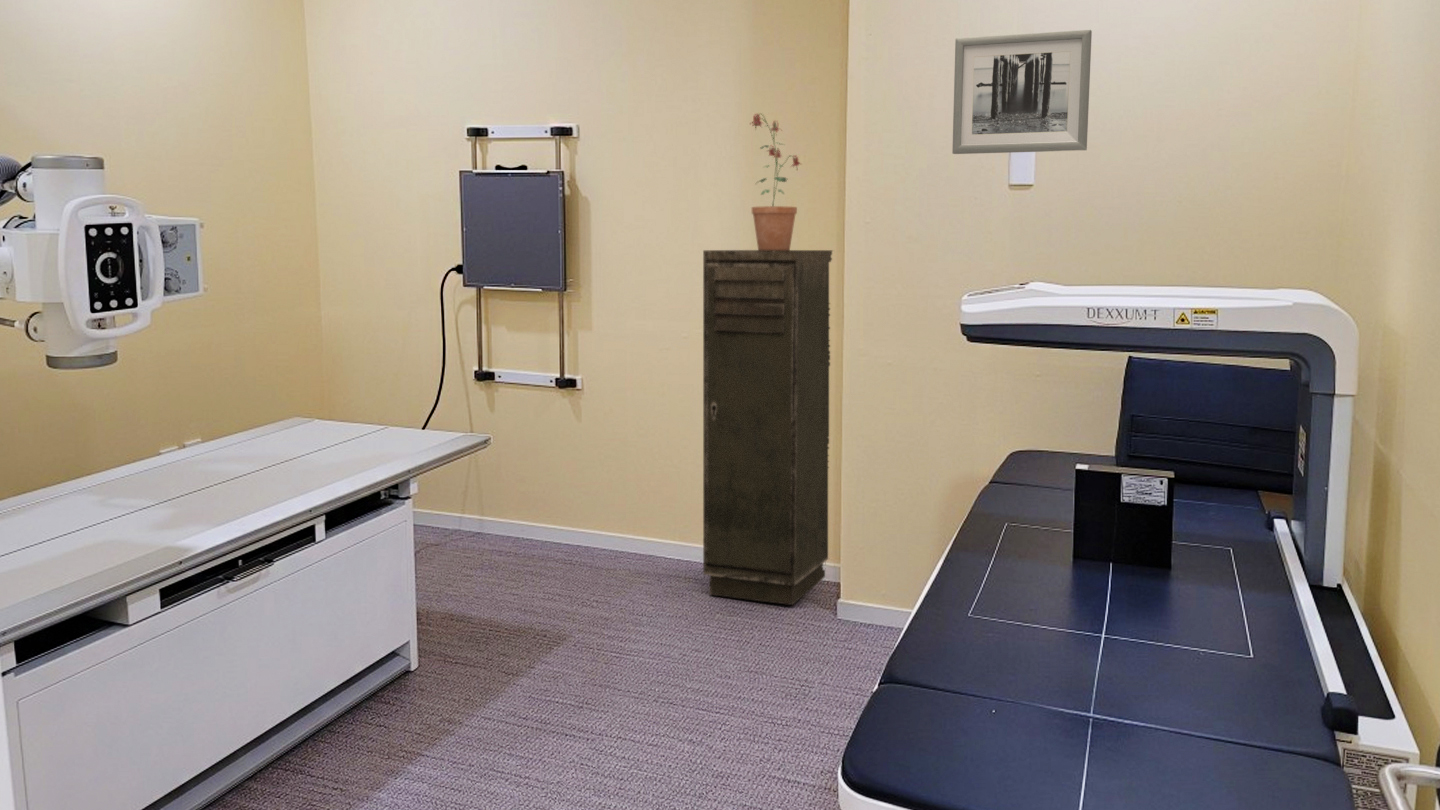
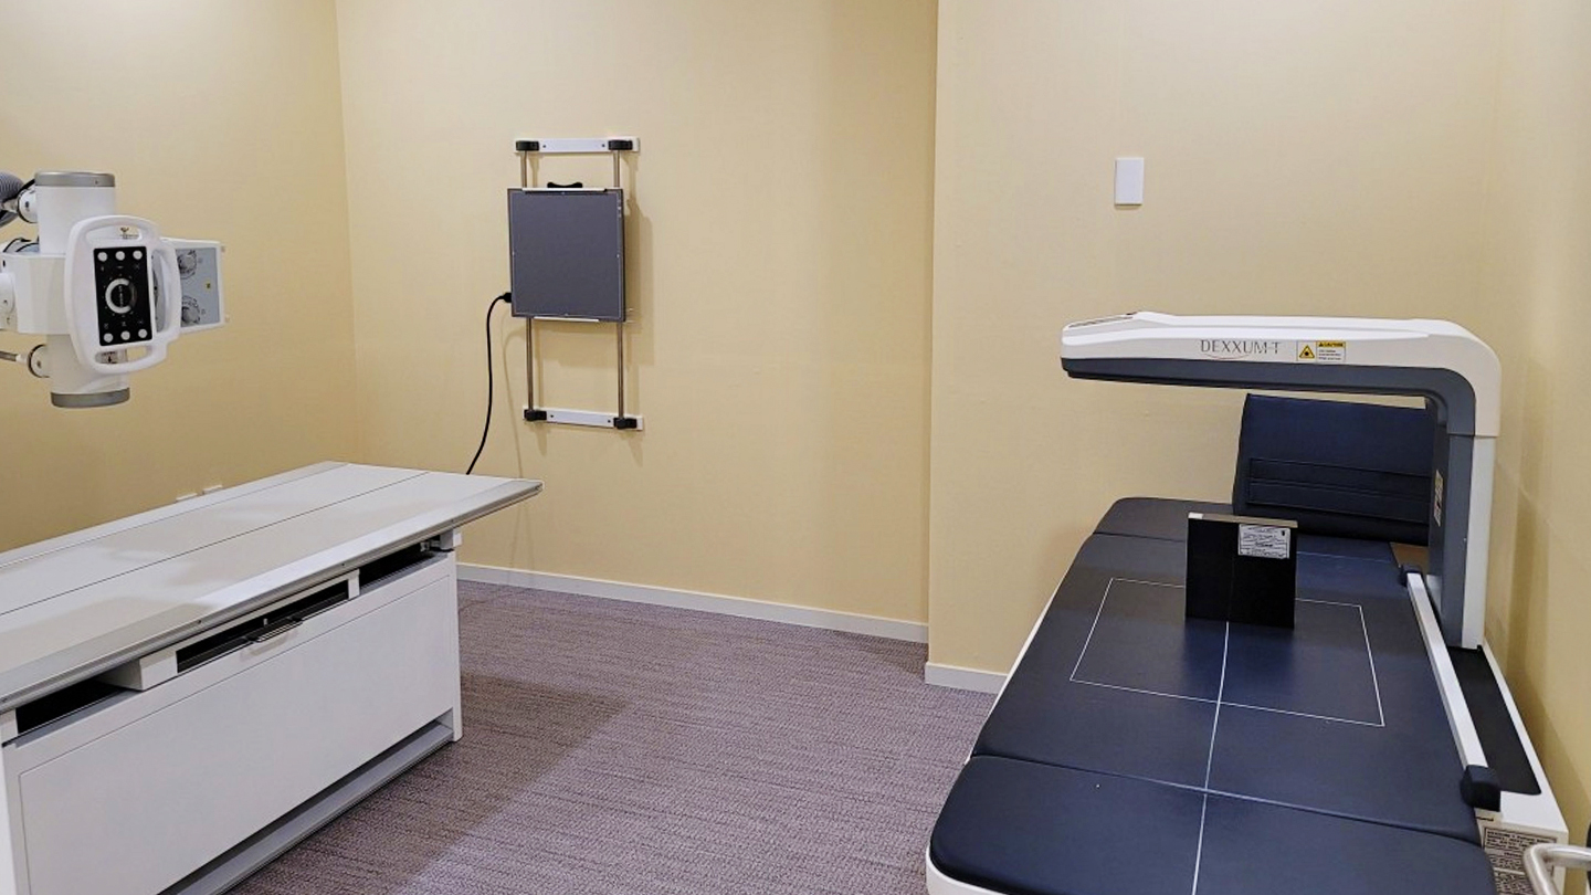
- storage cabinet [702,249,834,606]
- potted plant [750,112,802,250]
- wall art [951,29,1093,155]
